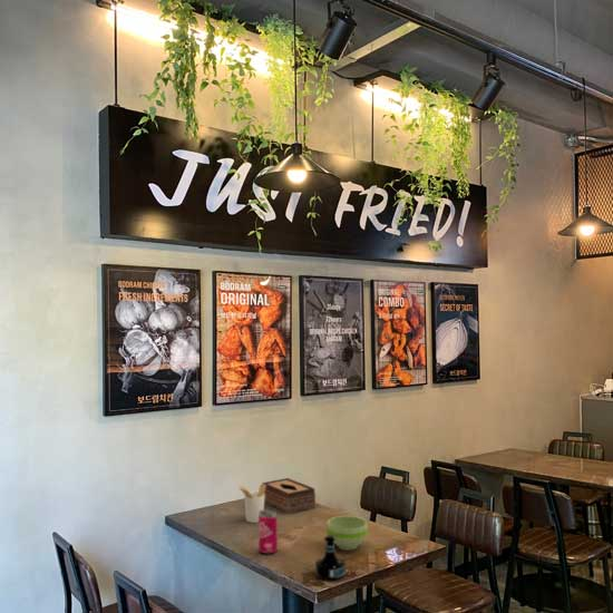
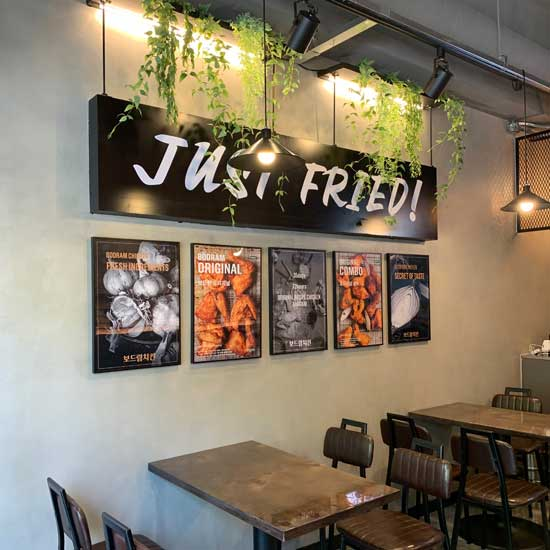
- beverage can [257,508,279,555]
- bowl [325,515,369,551]
- tequila bottle [314,535,347,581]
- tissue box [261,477,317,515]
- utensil holder [237,484,266,524]
